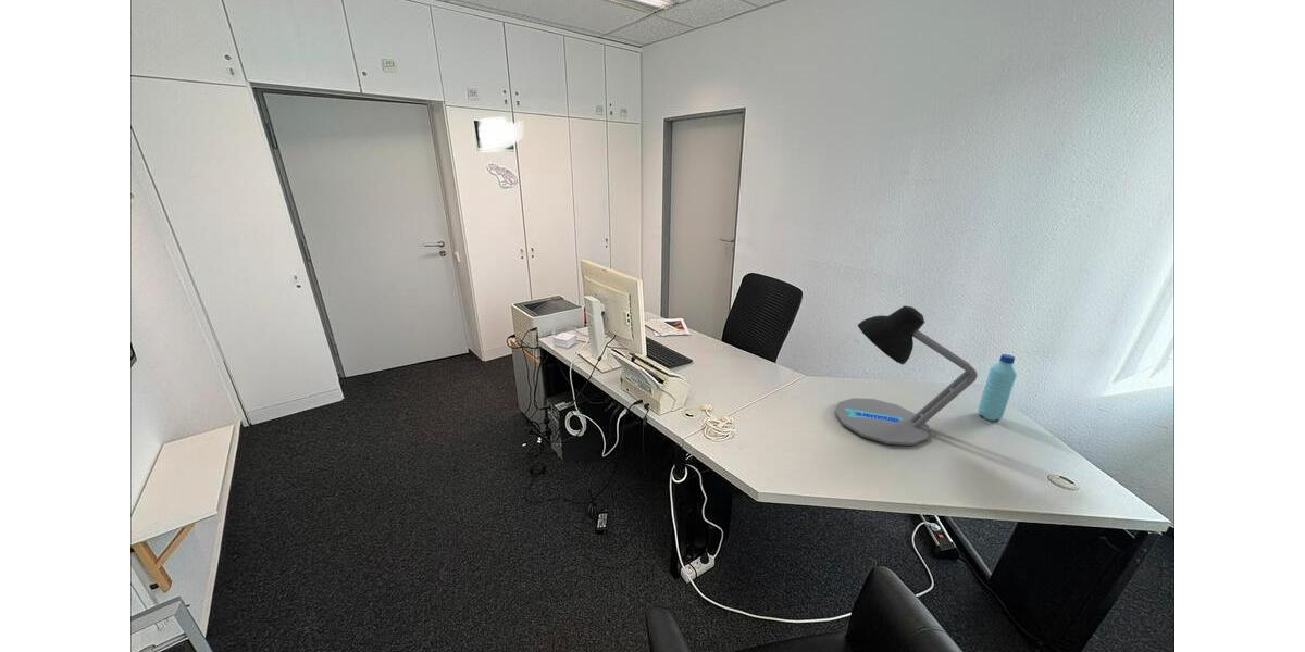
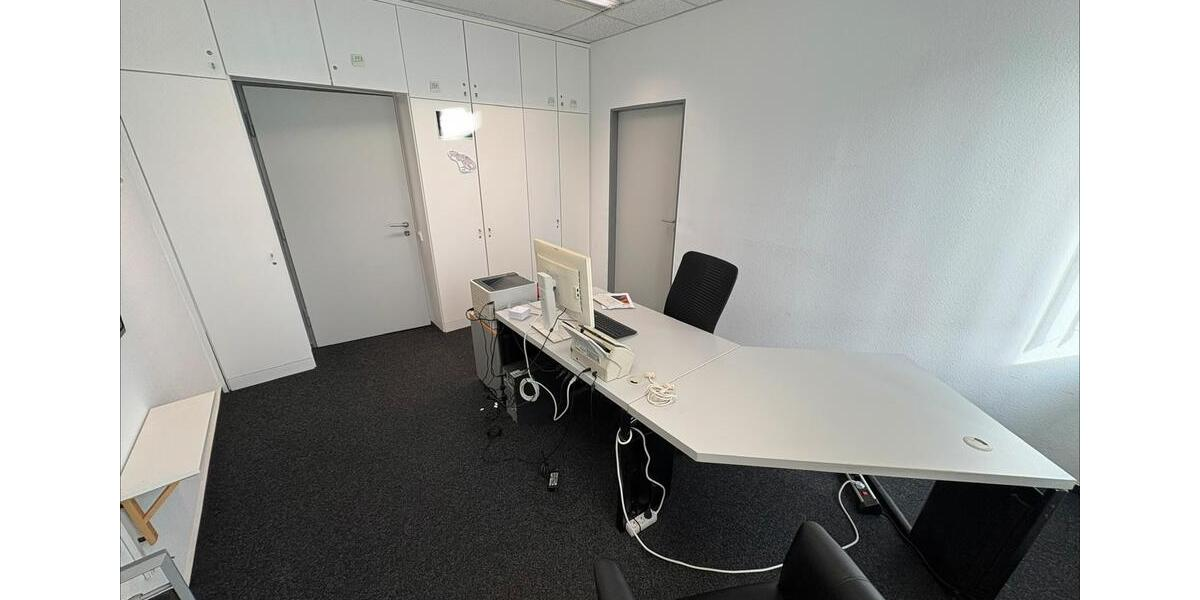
- desk lamp [834,304,979,447]
- water bottle [978,353,1018,422]
